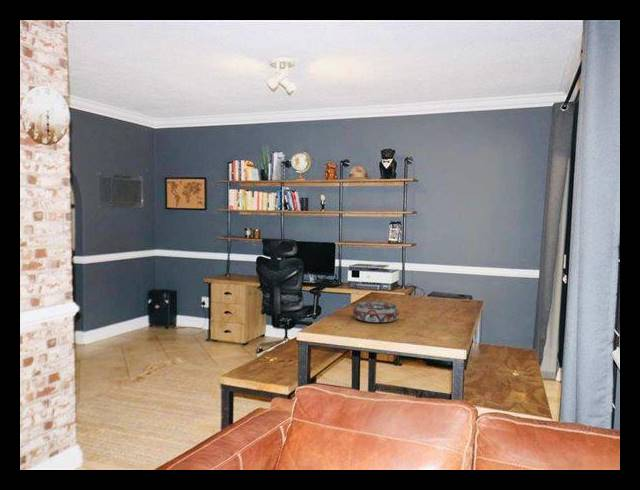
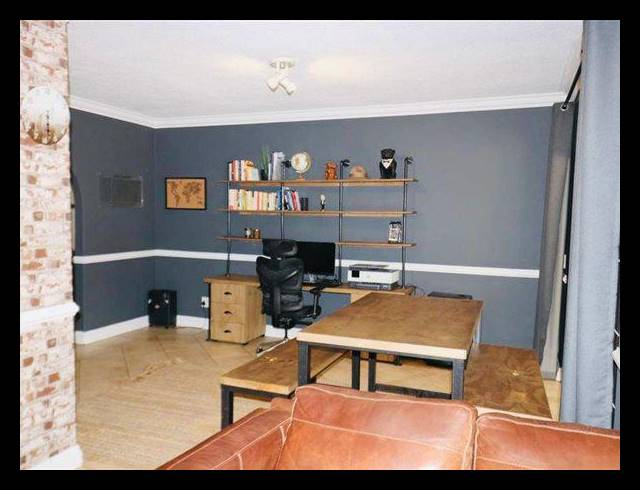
- decorative bowl [352,300,400,323]
